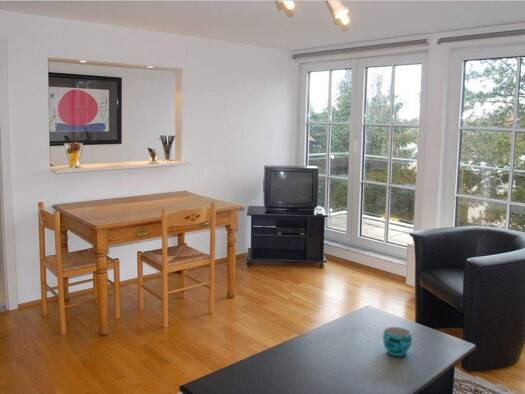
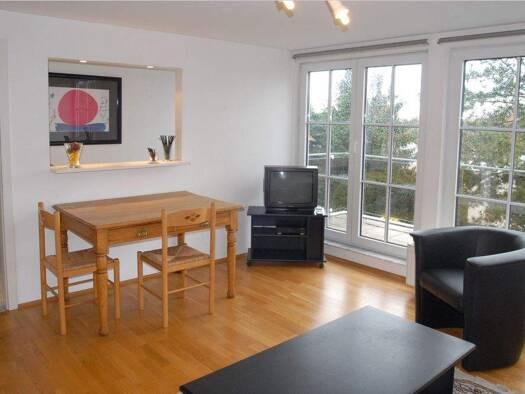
- cup [382,326,413,357]
